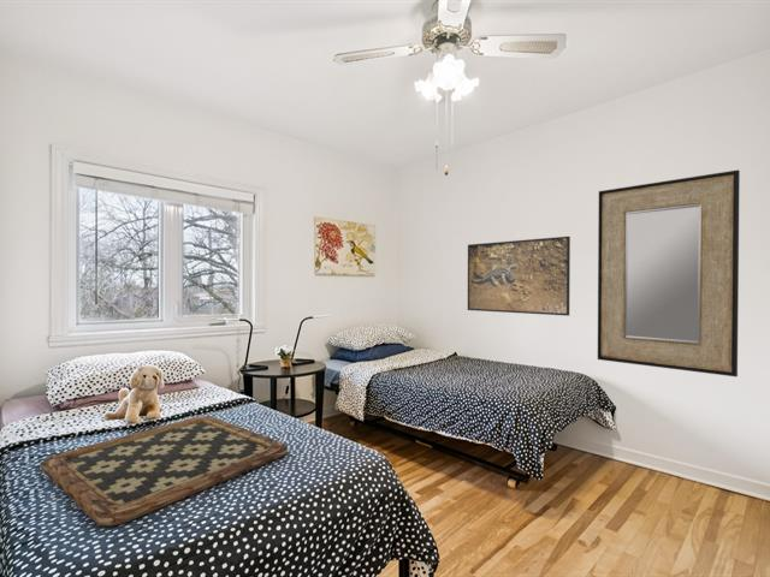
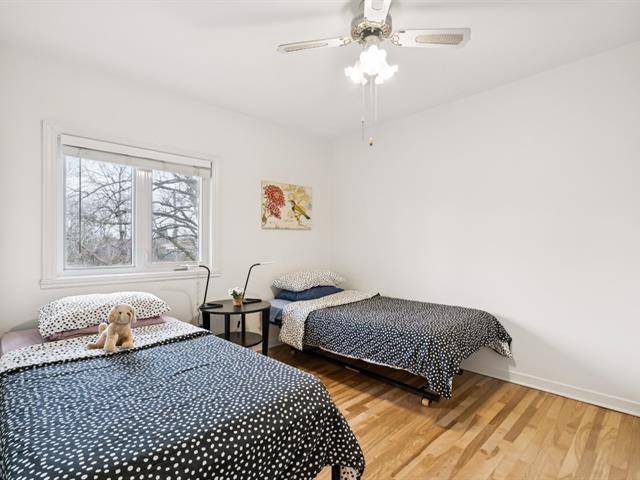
- tray [38,415,289,527]
- home mirror [597,168,741,377]
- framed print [467,236,571,317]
